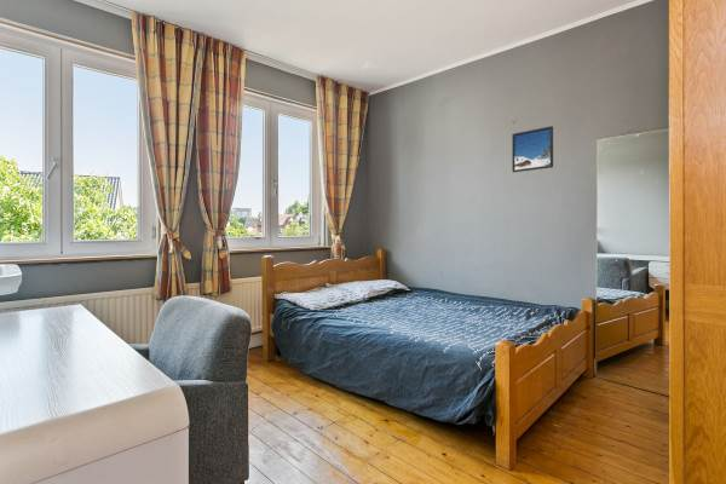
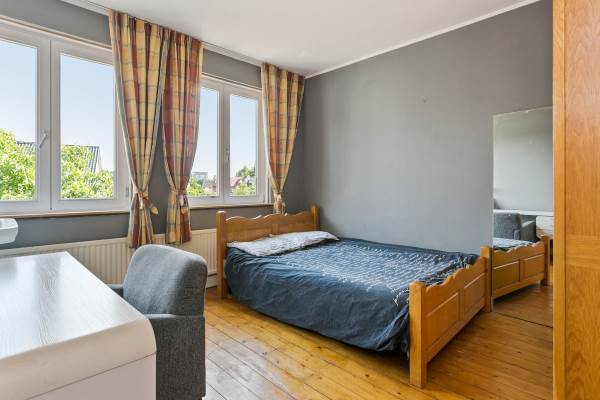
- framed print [511,125,554,173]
